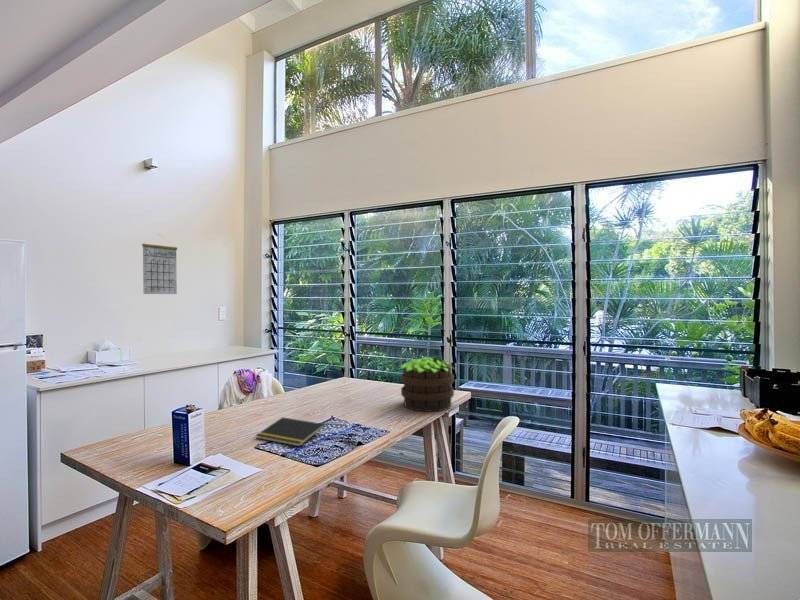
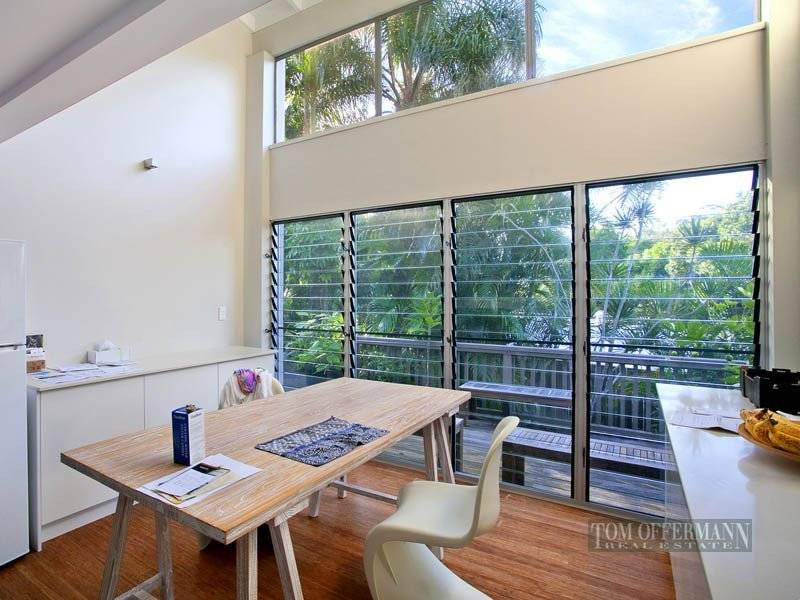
- potted plant [399,356,455,413]
- notepad [255,416,325,448]
- calendar [141,233,178,295]
